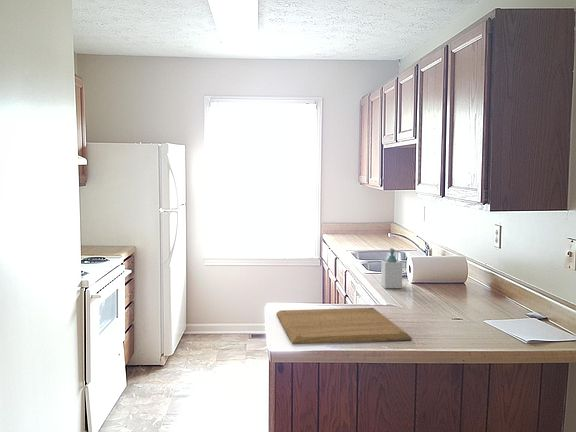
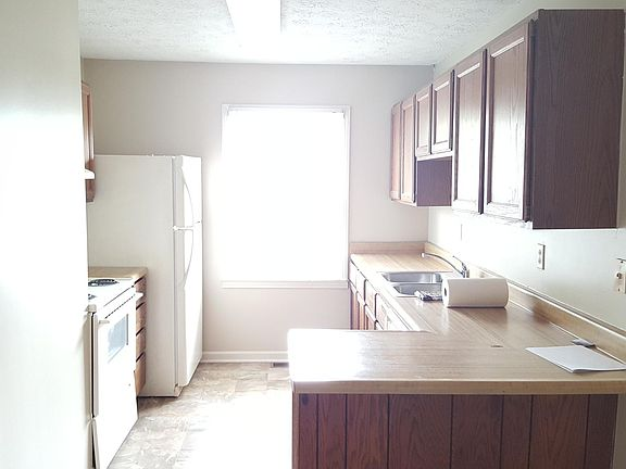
- chopping board [275,307,413,345]
- soap bottle [380,247,403,289]
